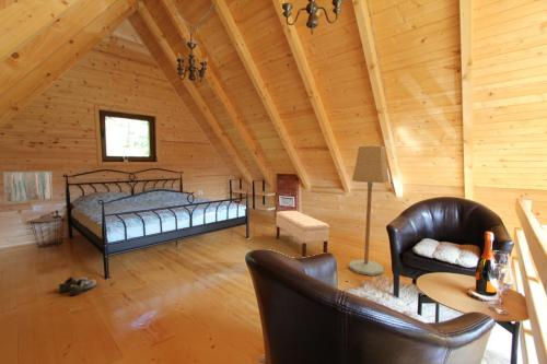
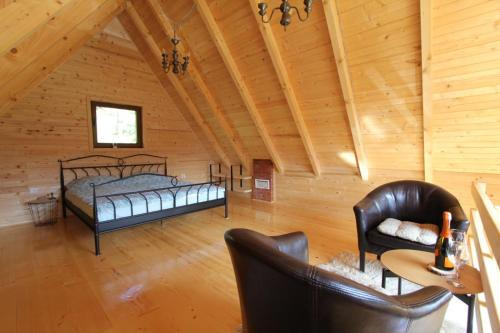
- bench [275,210,330,258]
- wall art [2,171,55,203]
- floor lamp [348,145,391,277]
- shoe [57,275,97,296]
